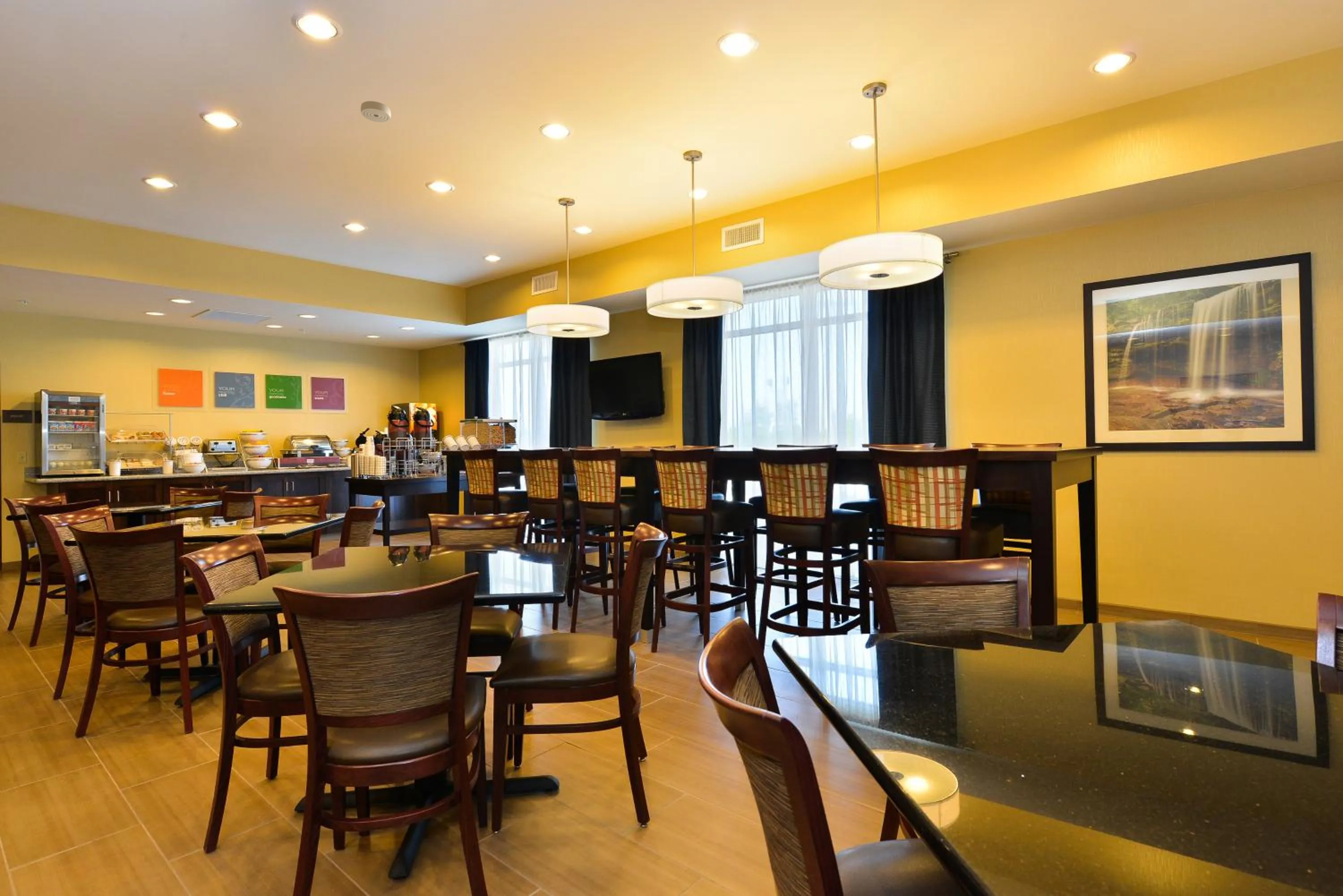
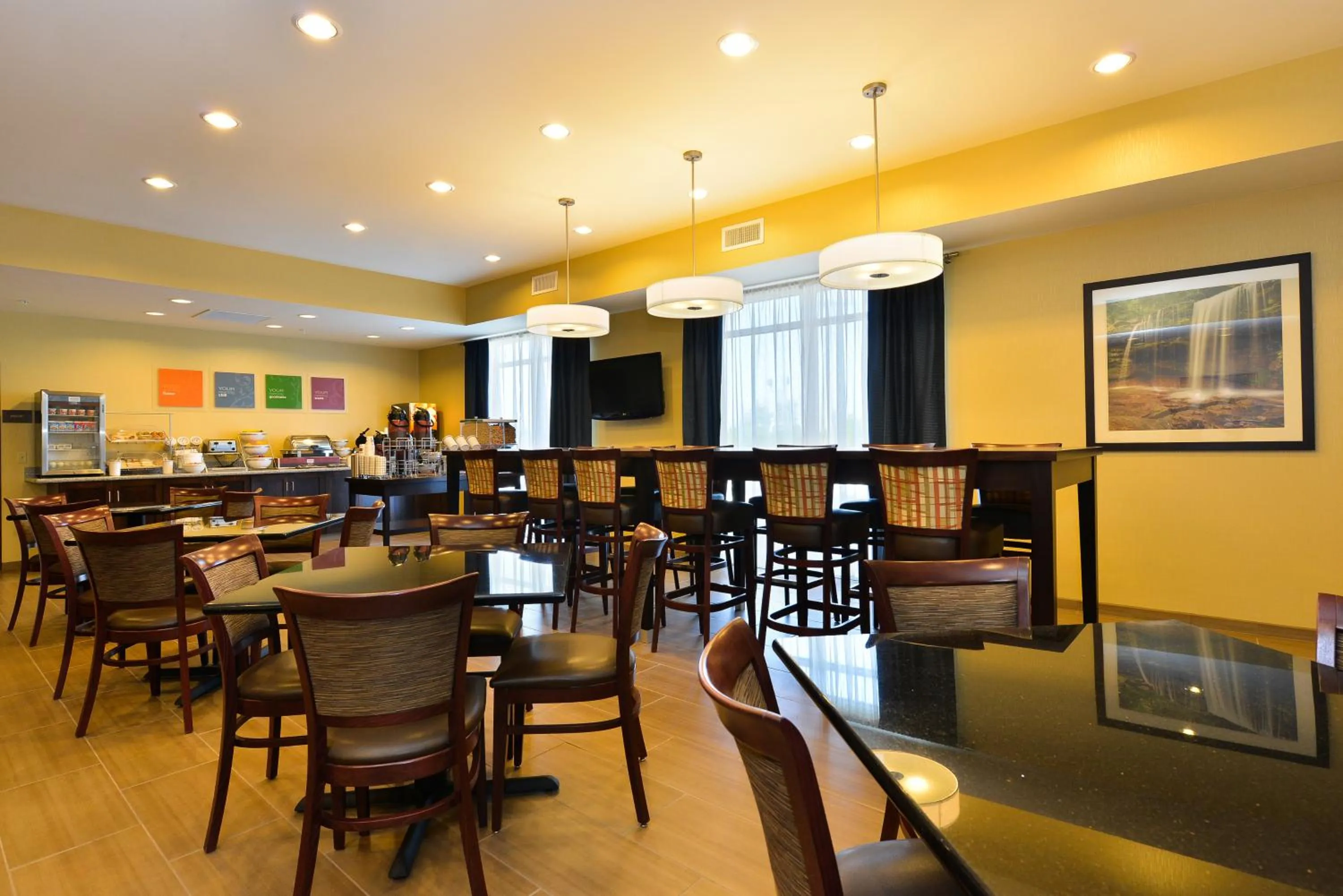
- smoke detector [360,101,391,123]
